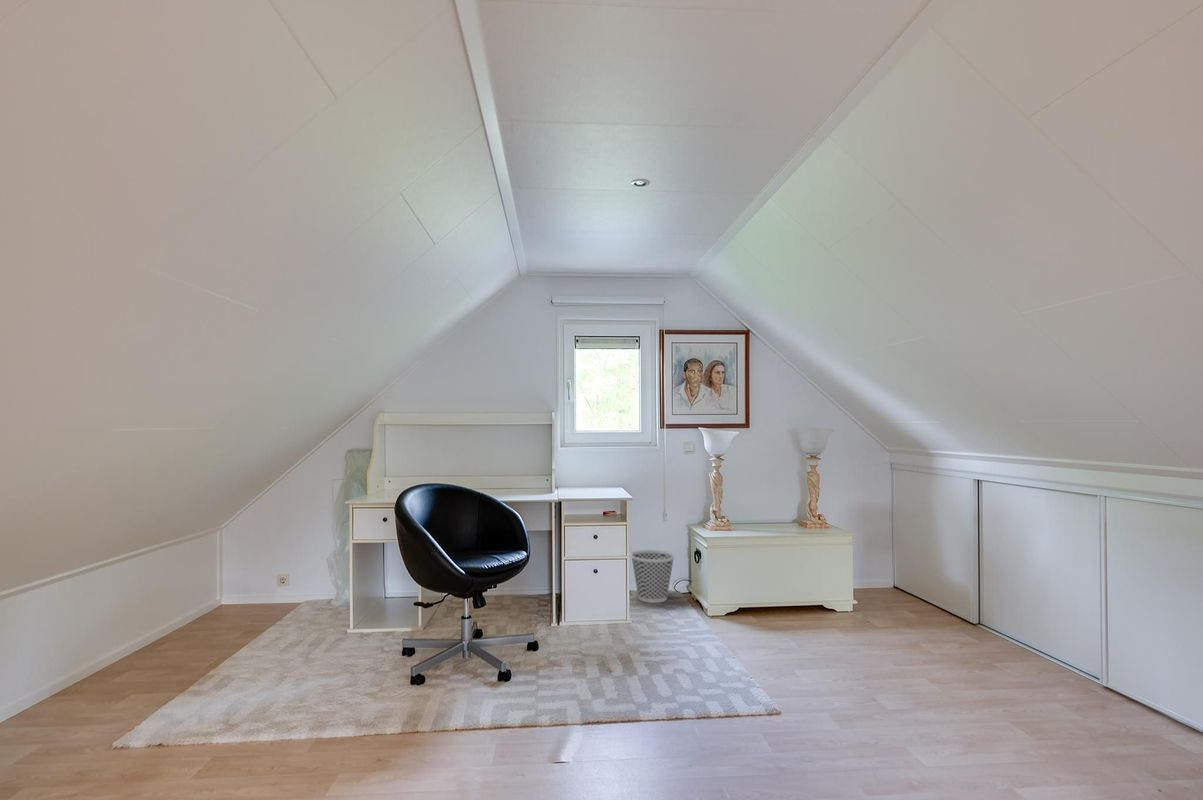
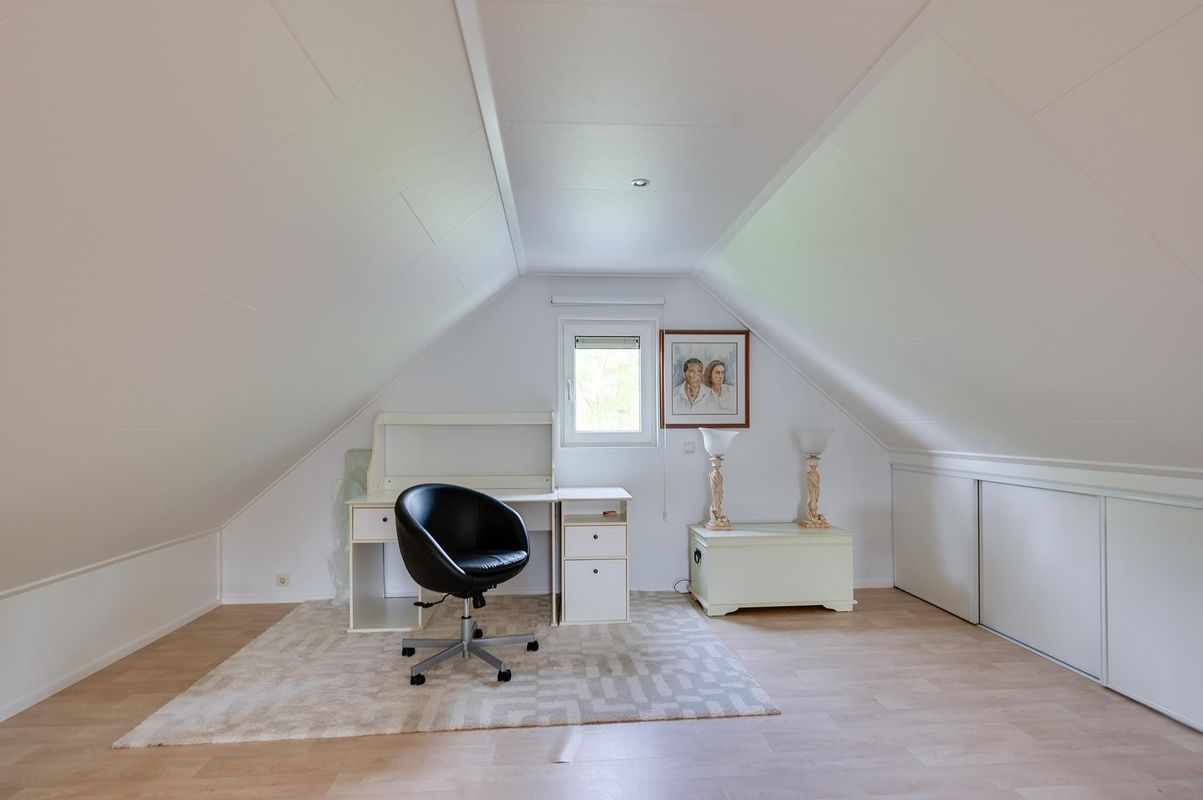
- wastebasket [630,549,676,604]
